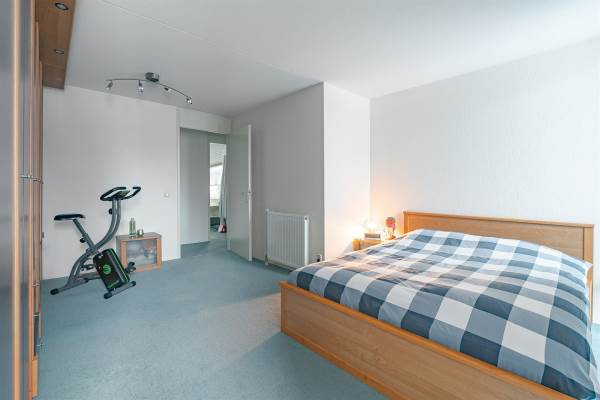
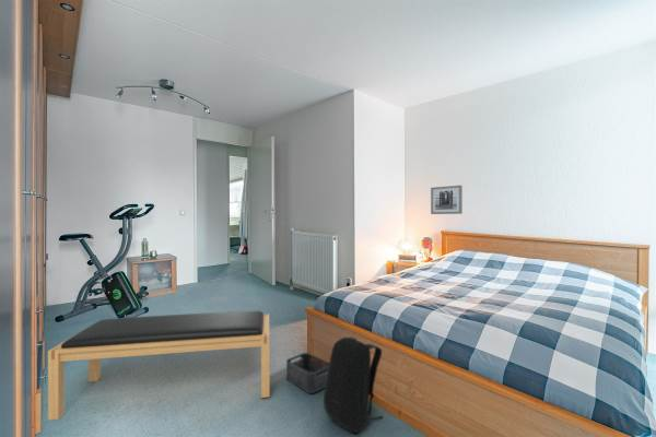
+ bench [47,310,271,421]
+ wall art [430,185,464,215]
+ backpack [323,335,385,434]
+ storage bin [285,352,329,394]
